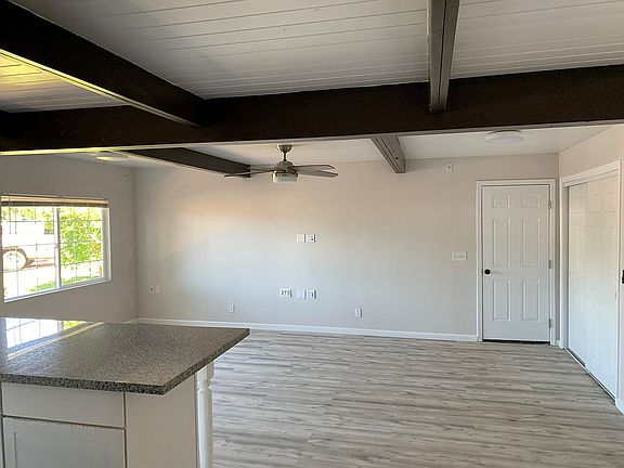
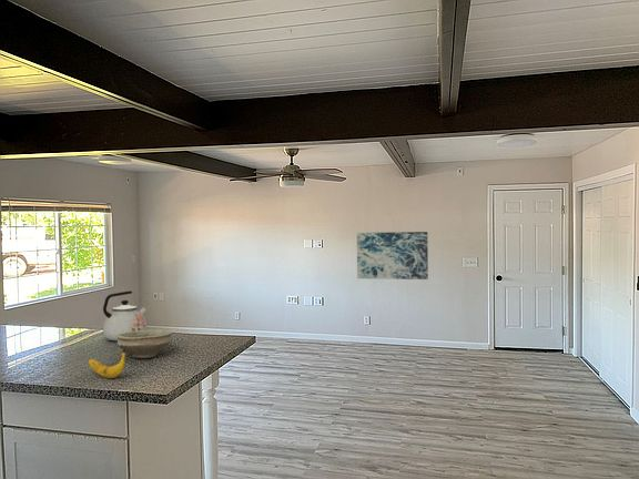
+ wall art [356,231,429,281]
+ kettle [102,289,148,342]
+ bowl [116,329,173,359]
+ banana [88,349,126,379]
